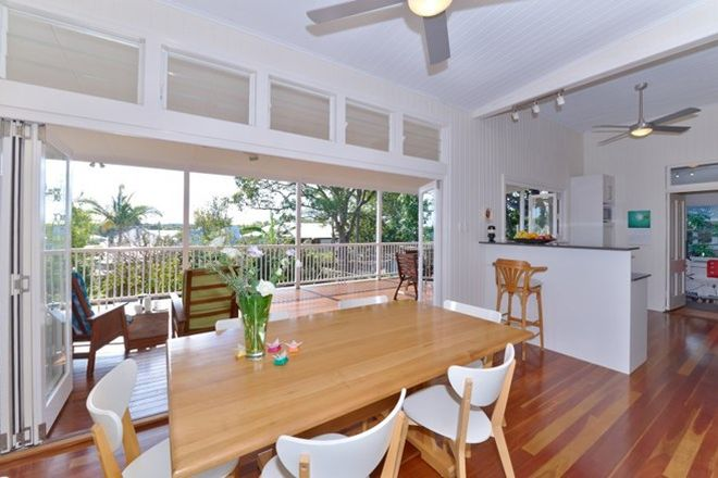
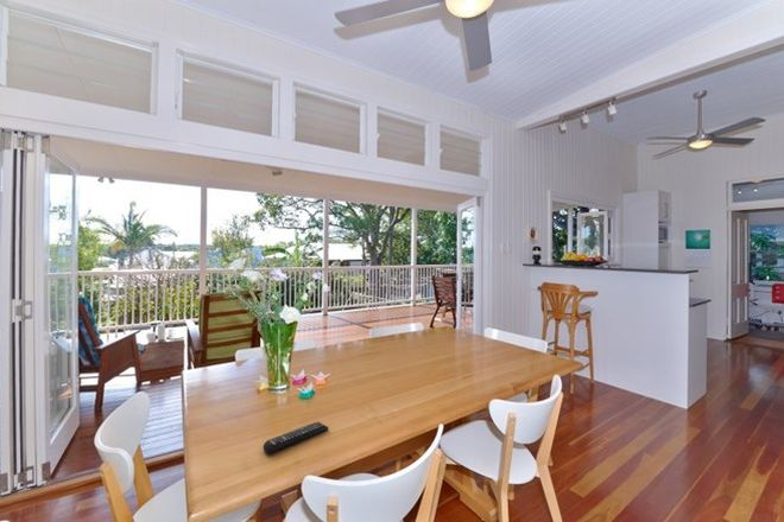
+ remote control [263,421,329,454]
